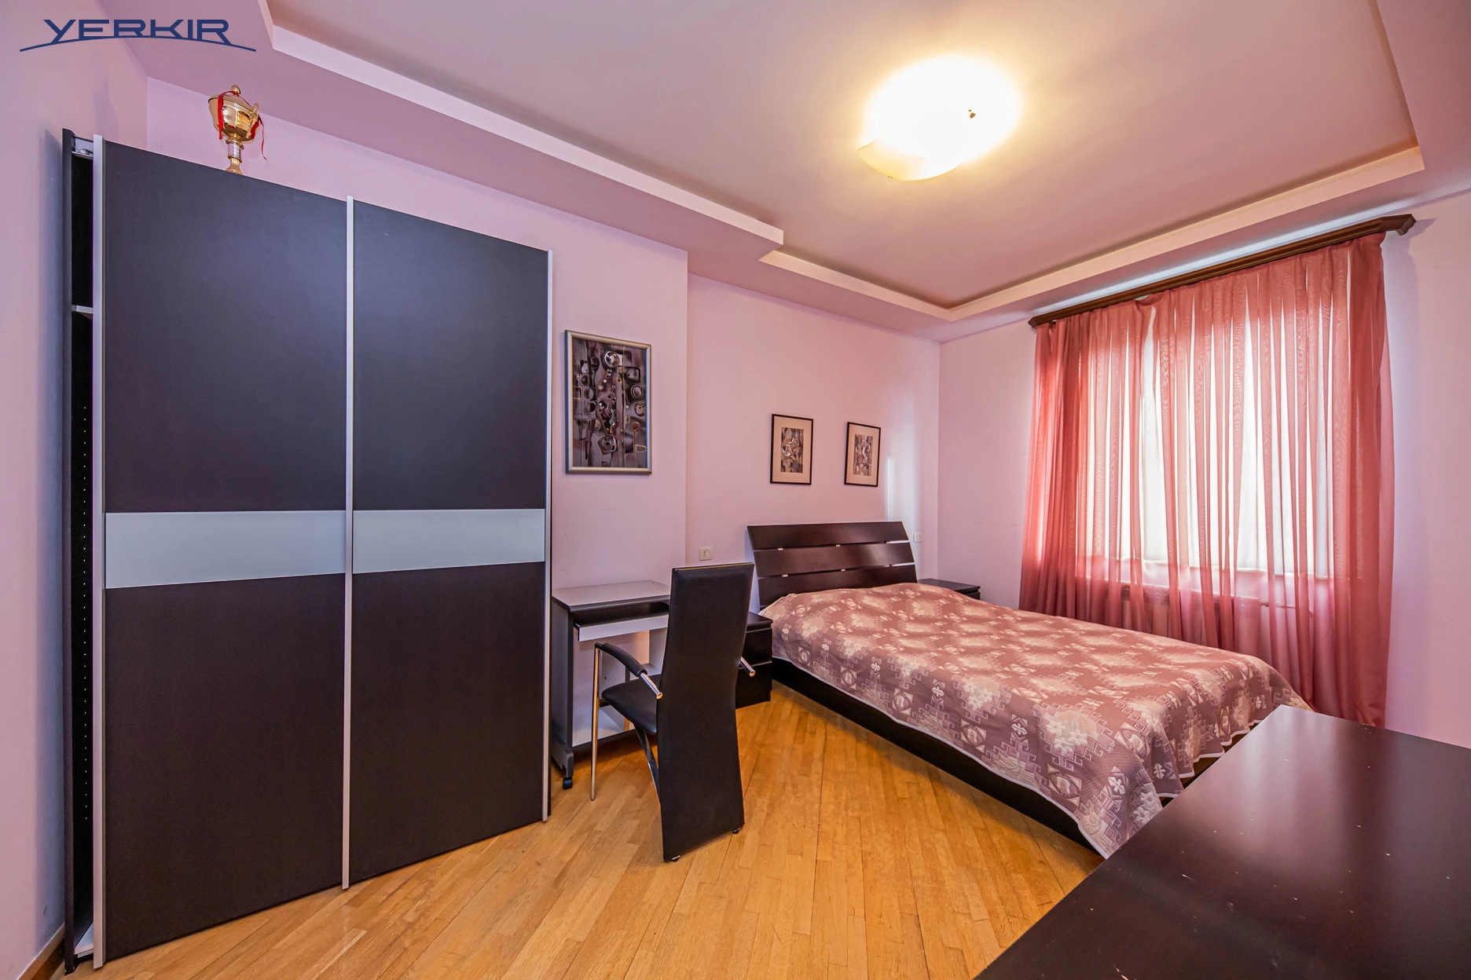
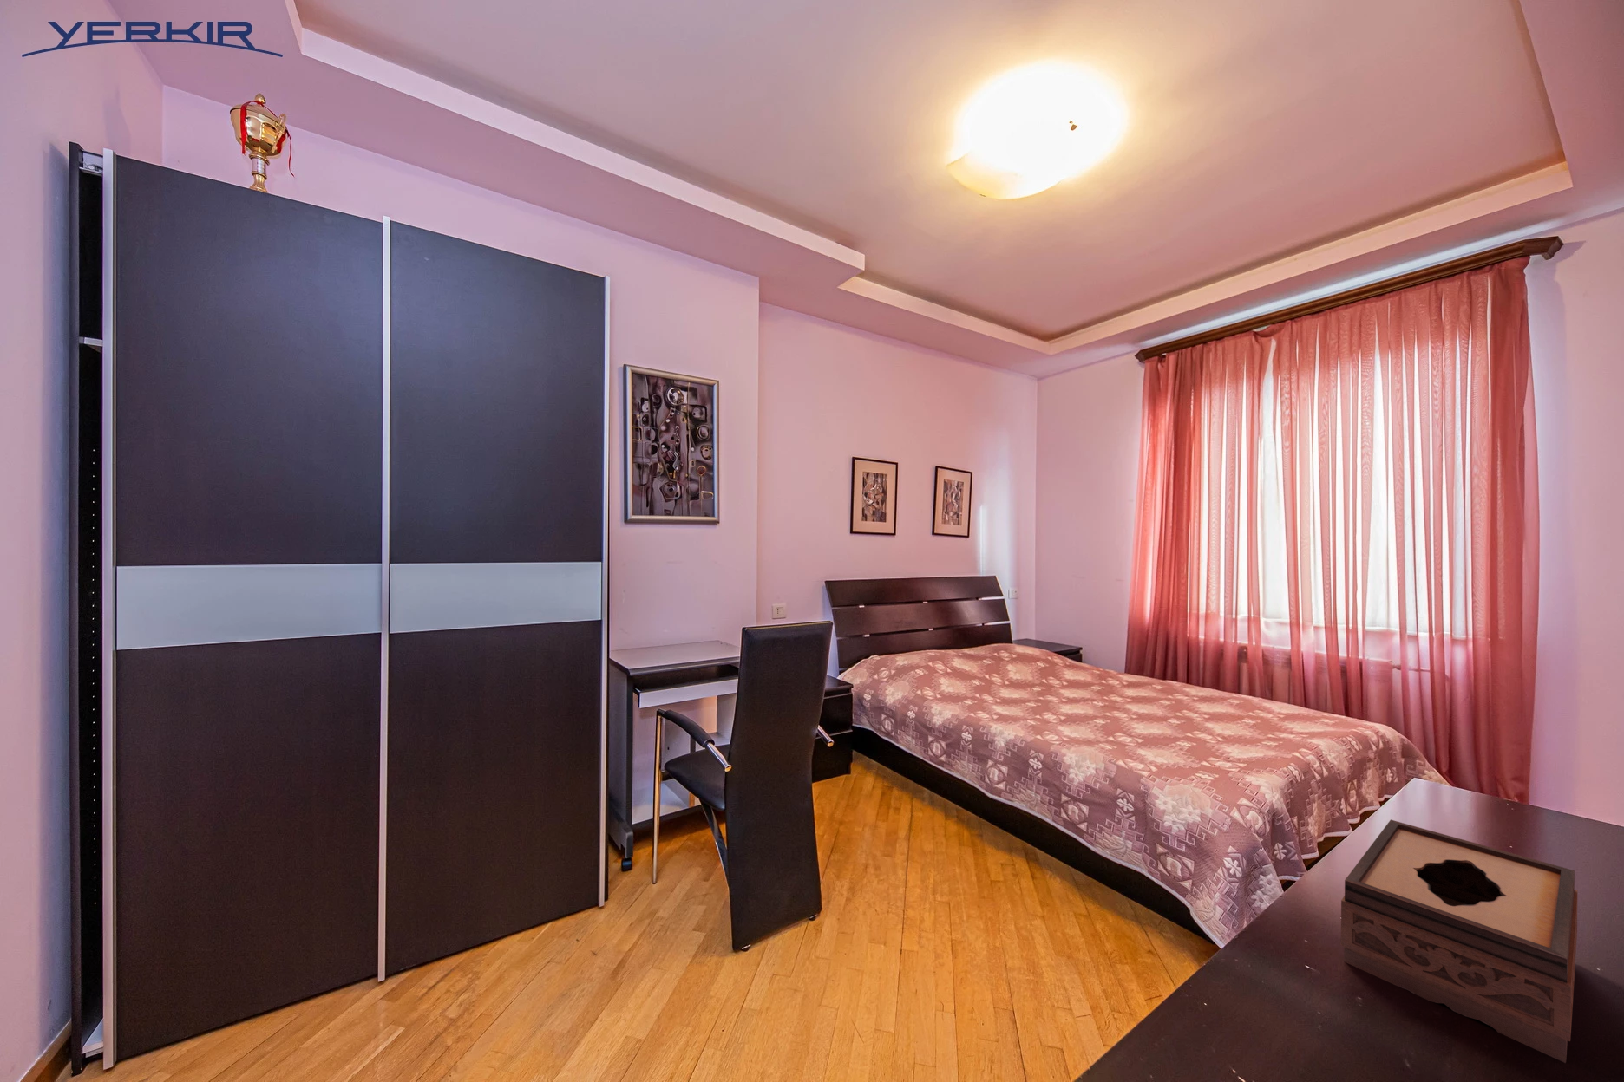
+ tissue box [1340,819,1579,1064]
